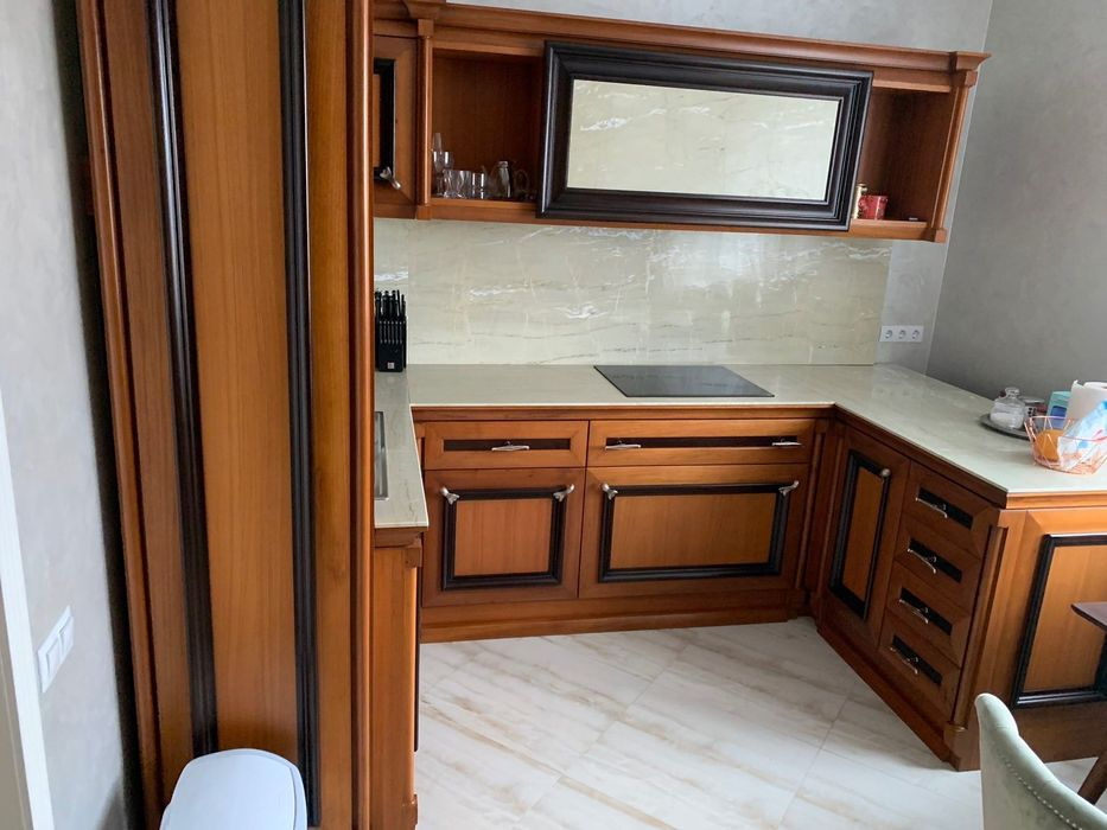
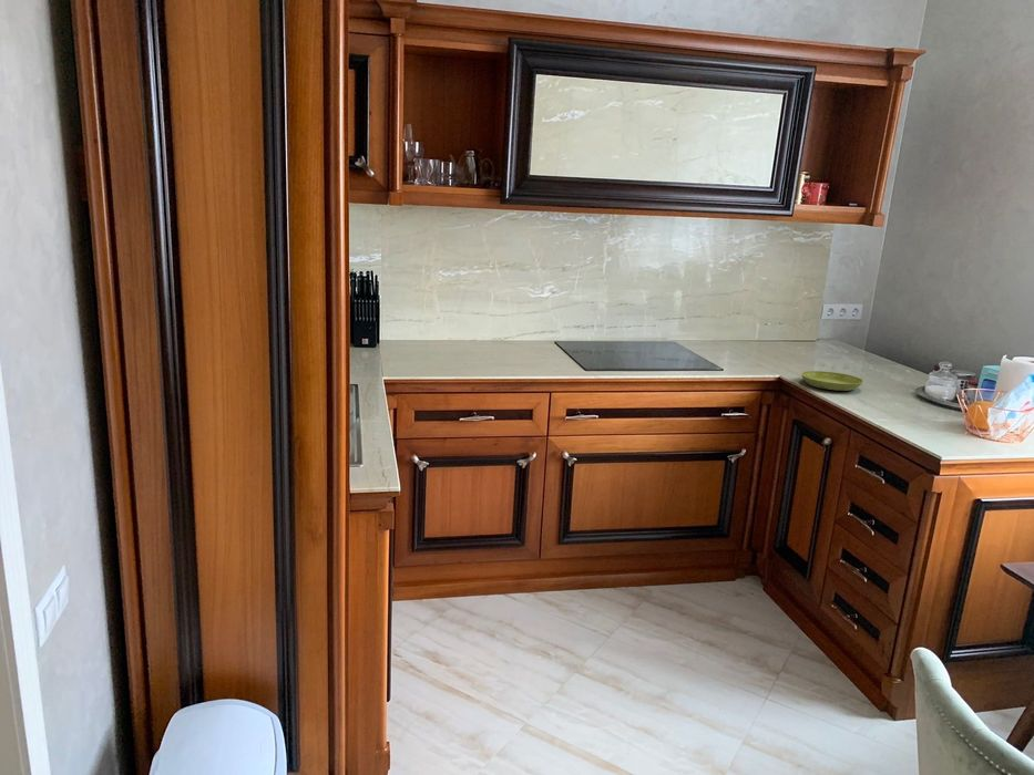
+ saucer [800,370,864,392]
